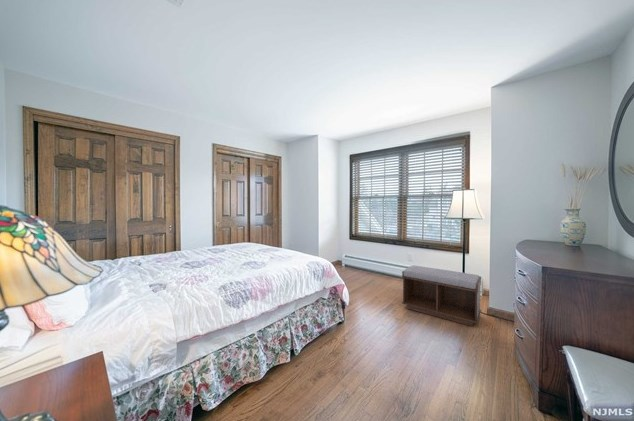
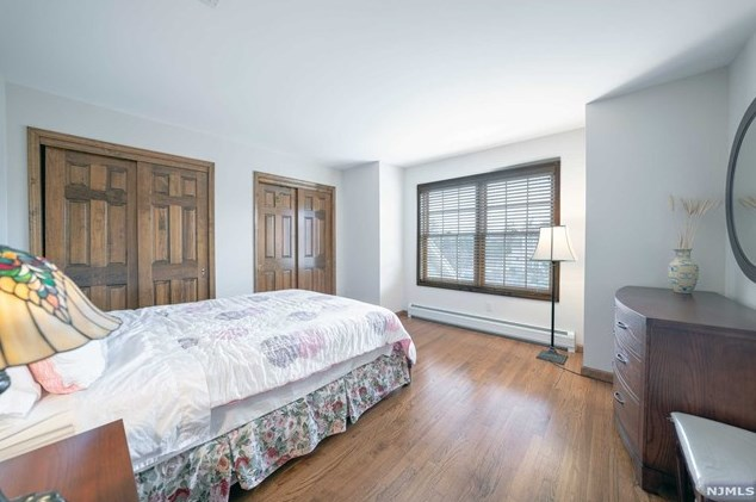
- bench [401,264,482,327]
